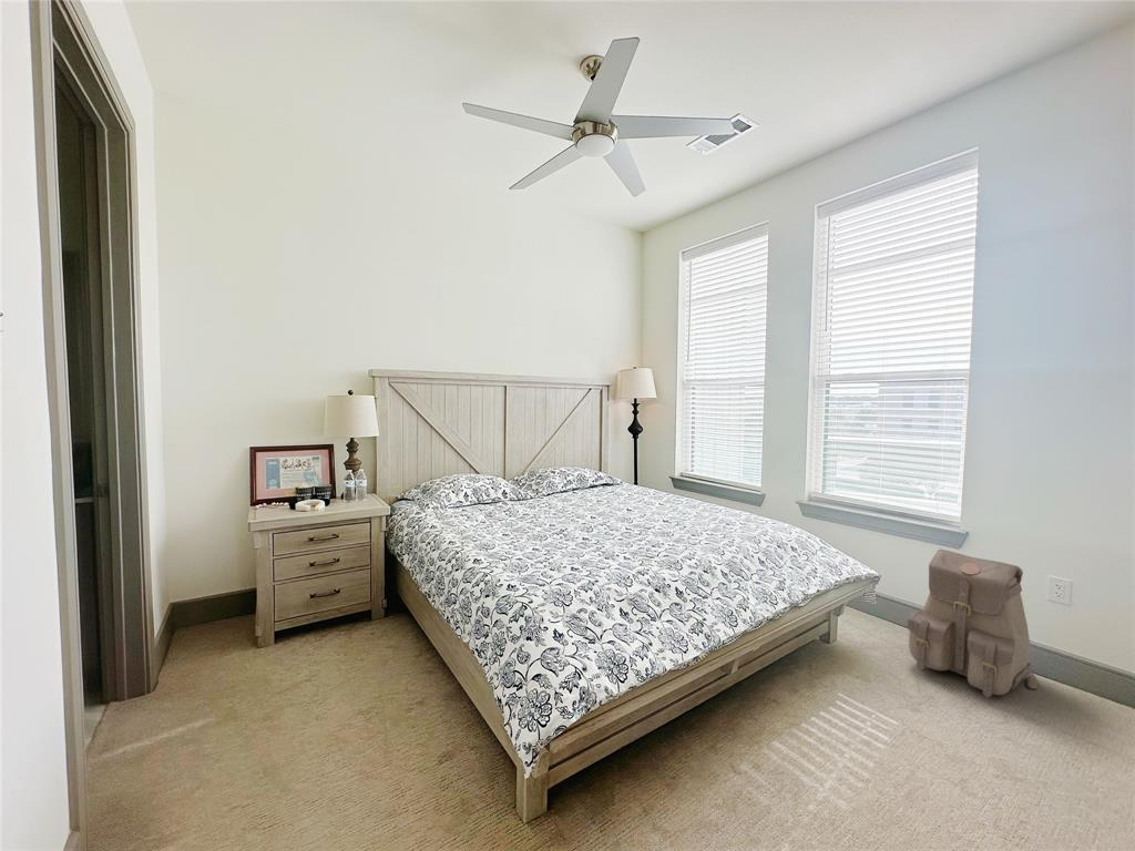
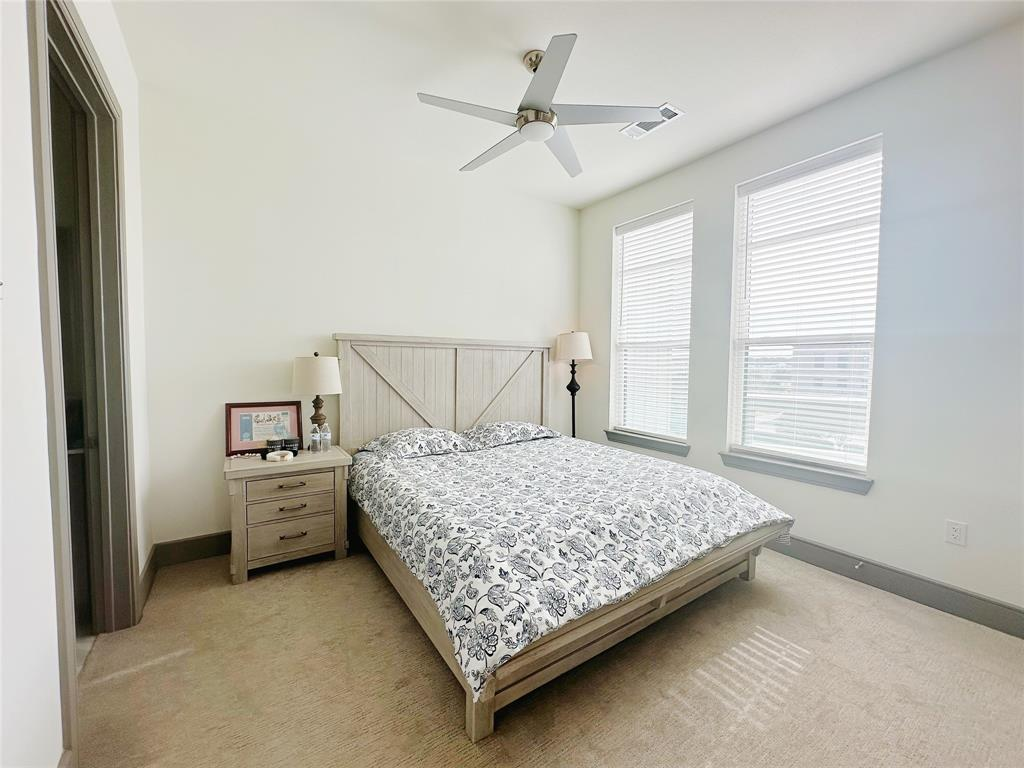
- backpack [907,548,1039,699]
